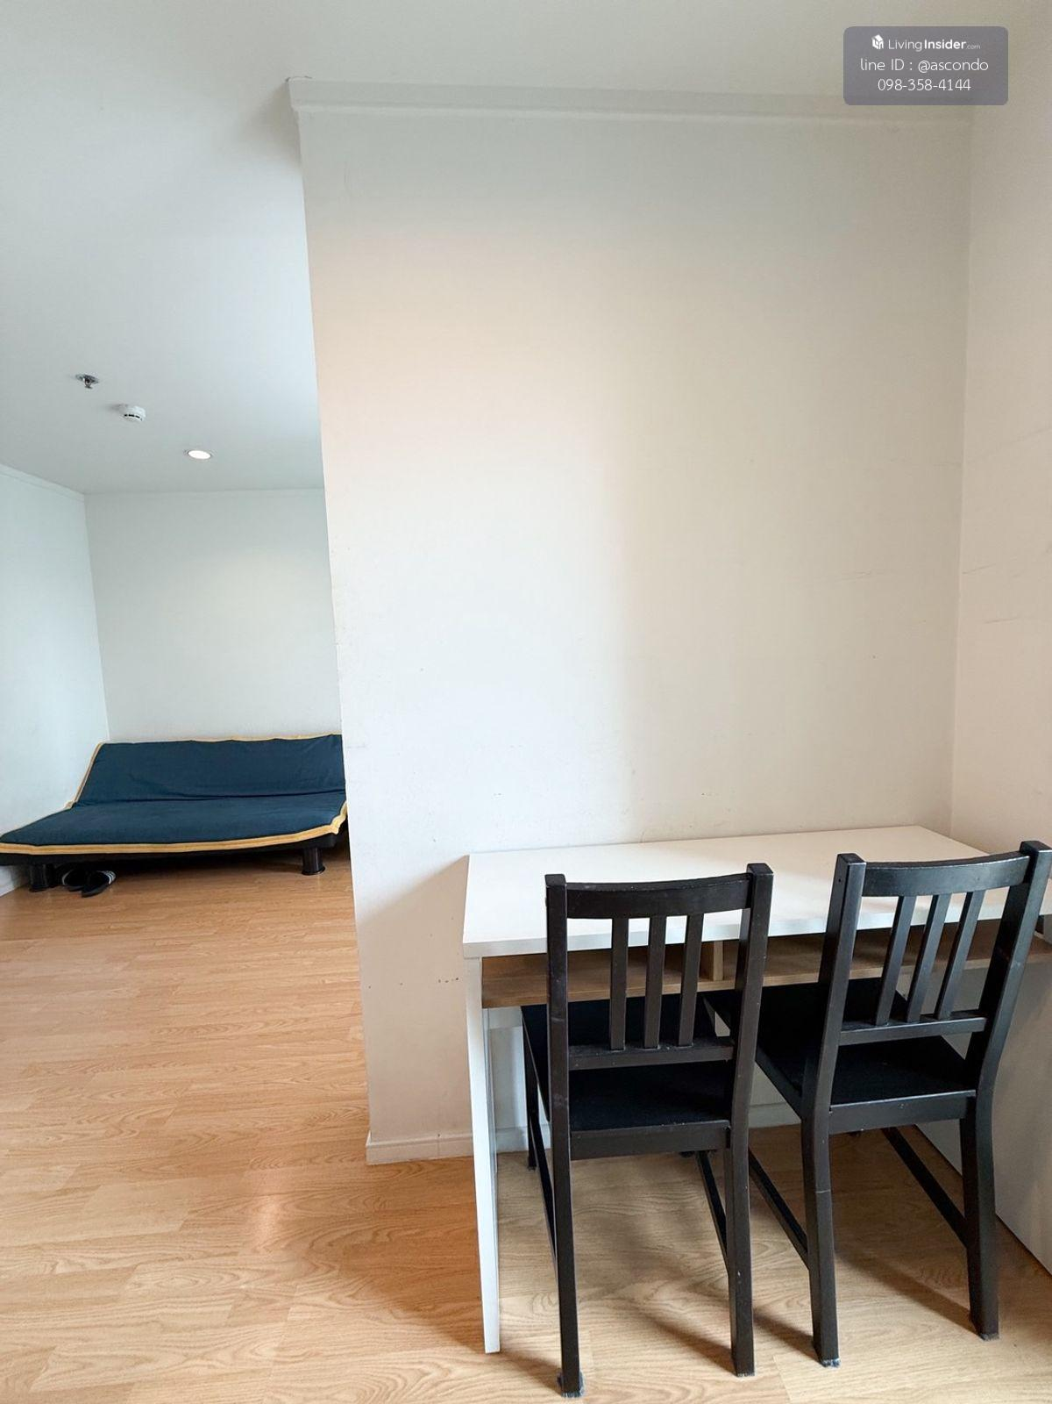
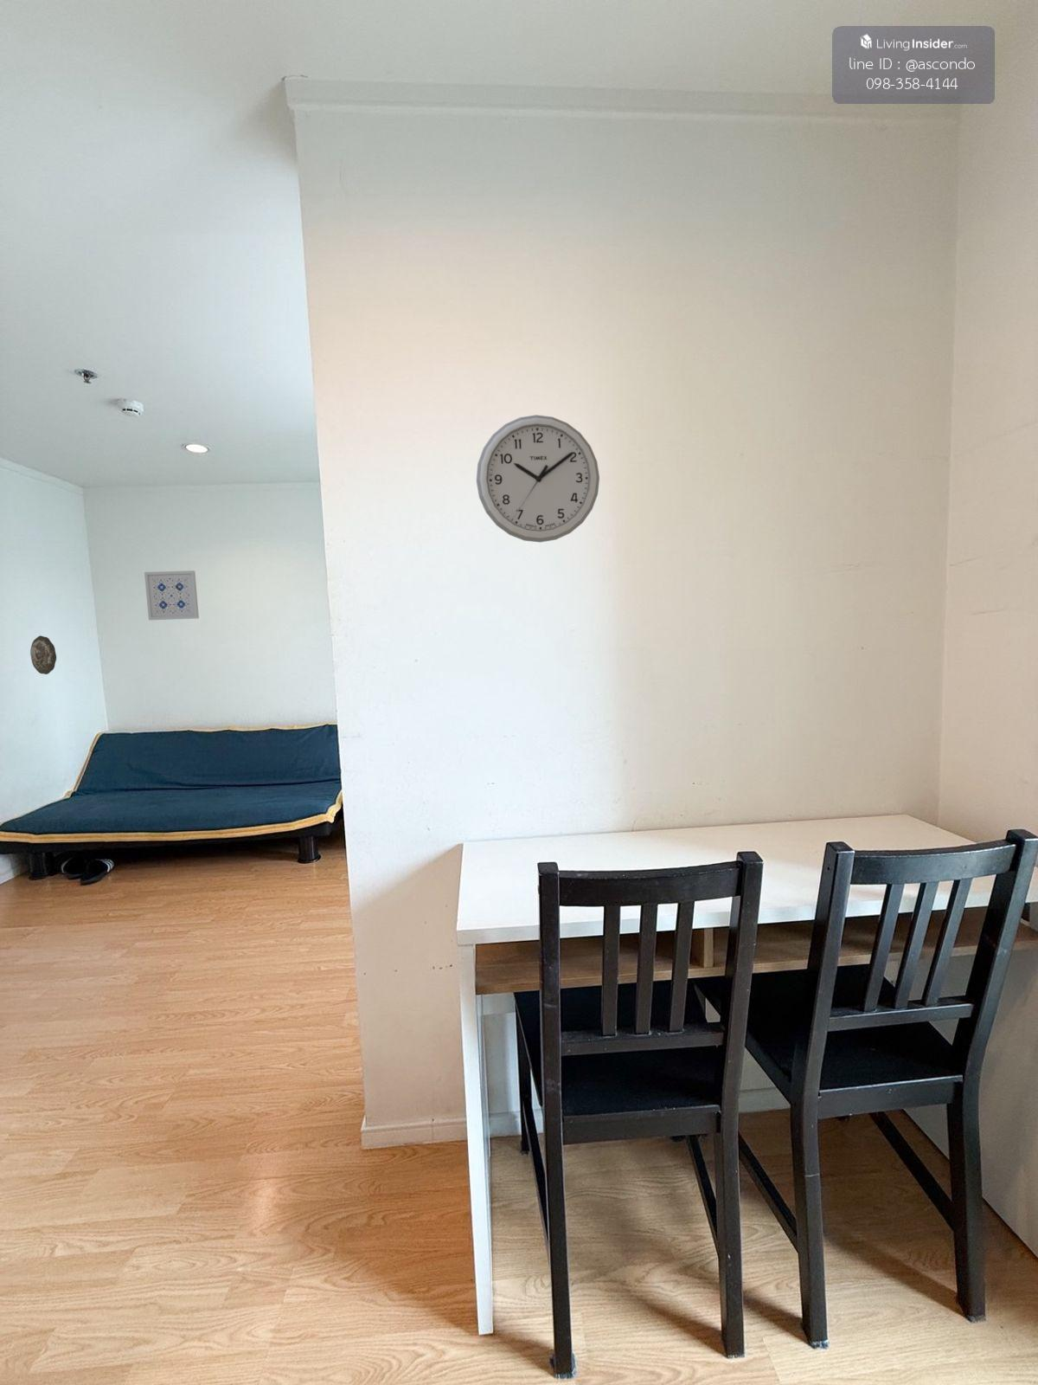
+ decorative plate [29,635,57,675]
+ wall clock [475,413,601,543]
+ wall art [144,569,200,621]
